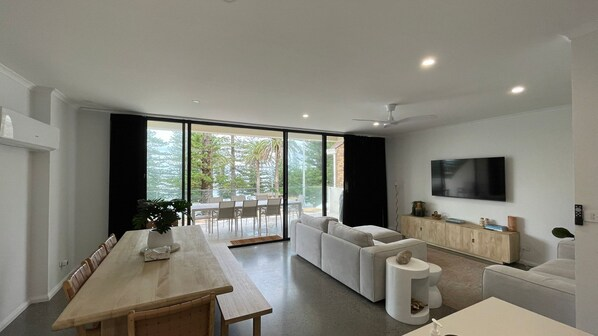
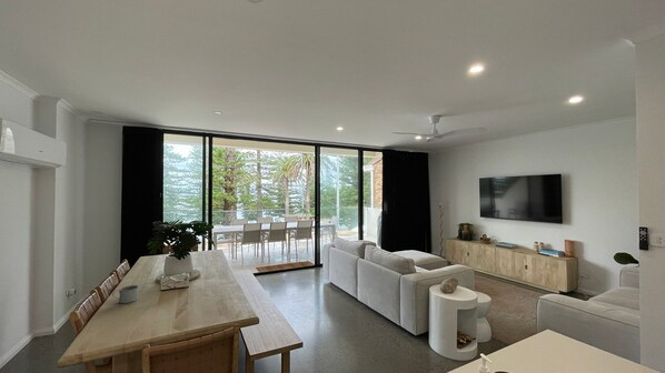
+ mug [111,284,140,304]
